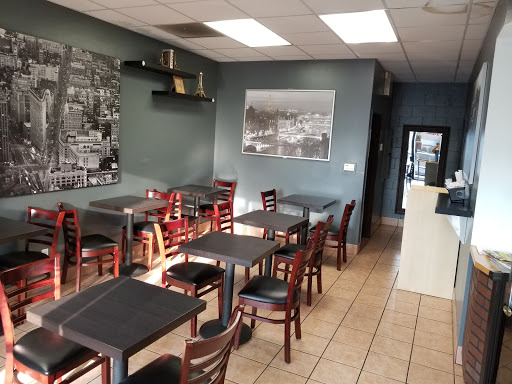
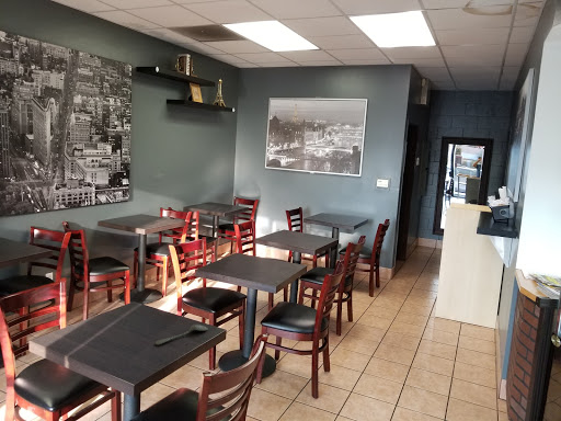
+ spoon [154,323,209,345]
